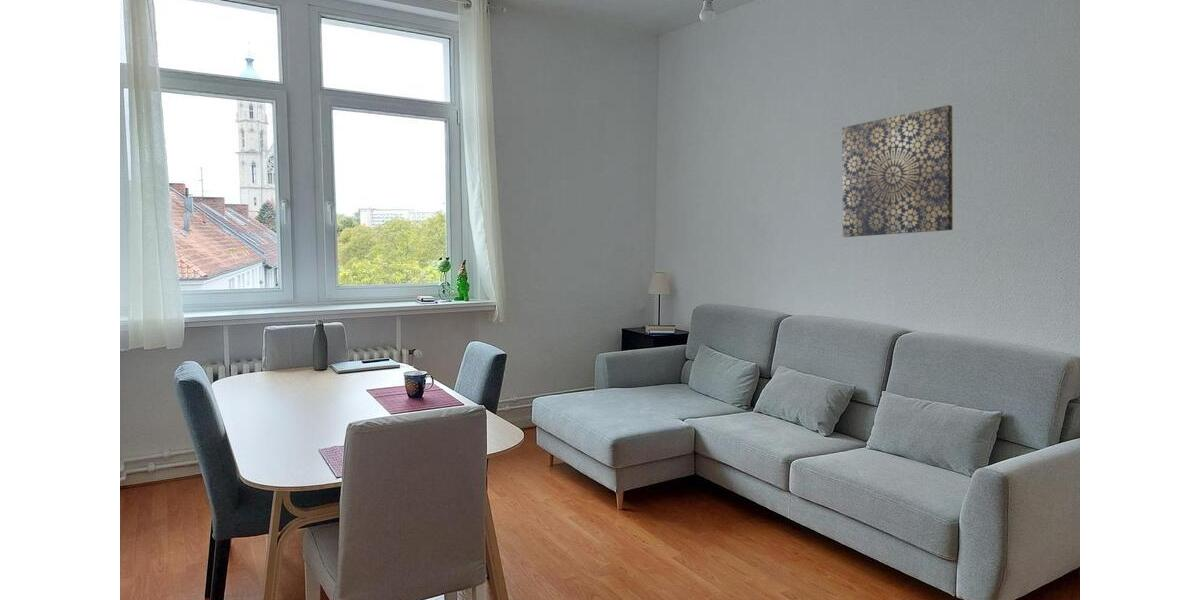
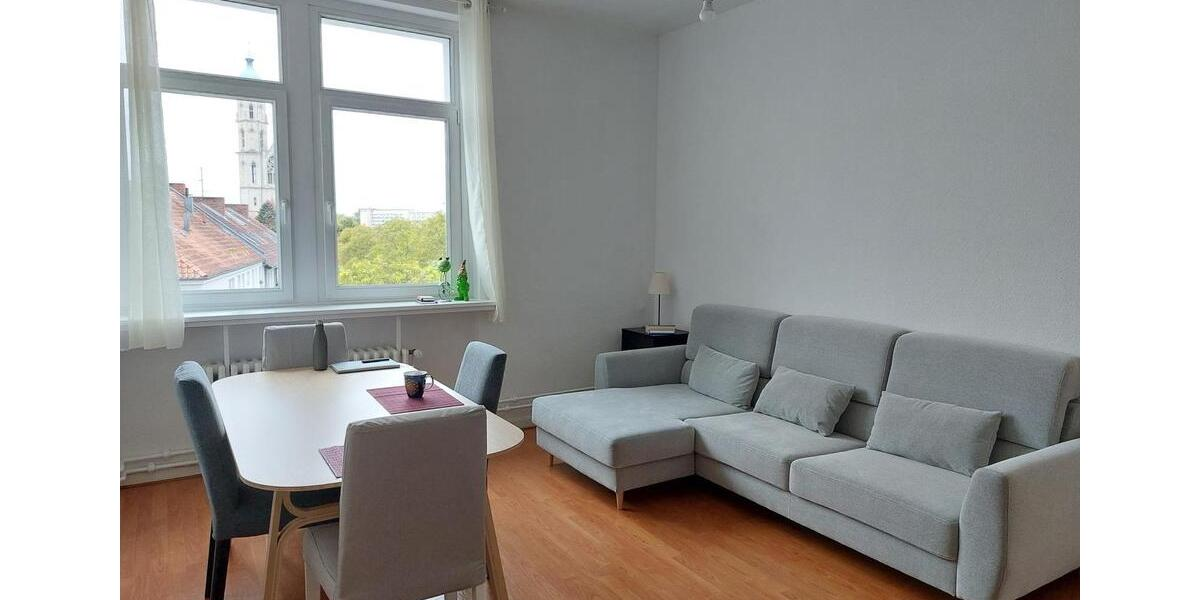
- wall art [841,104,954,238]
